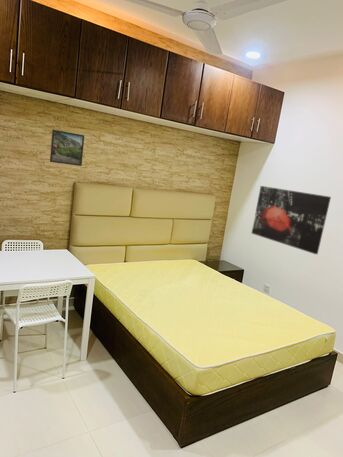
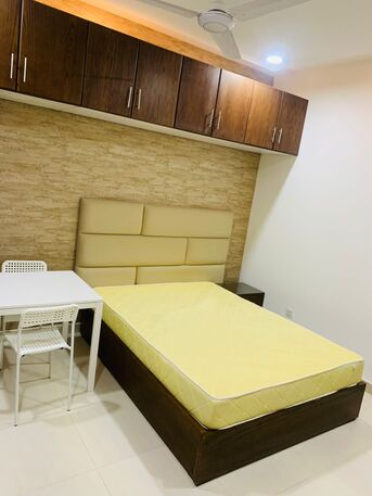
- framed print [49,129,85,167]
- wall art [251,185,332,255]
